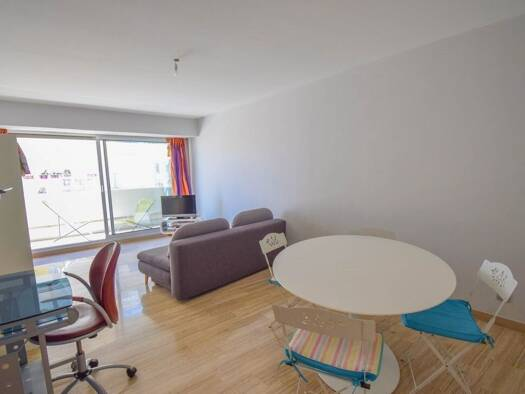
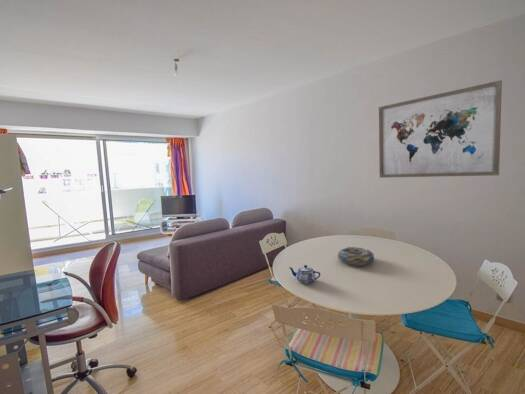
+ teapot [288,264,321,285]
+ decorative bowl [337,246,375,267]
+ wall art [378,79,503,179]
